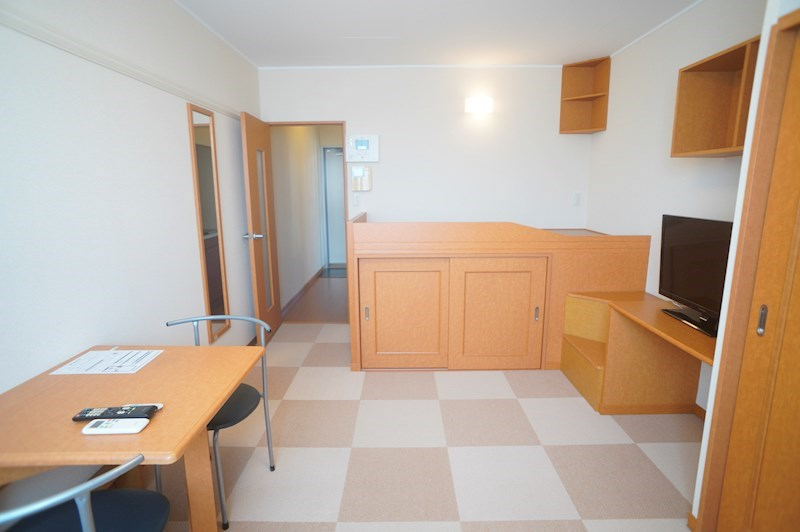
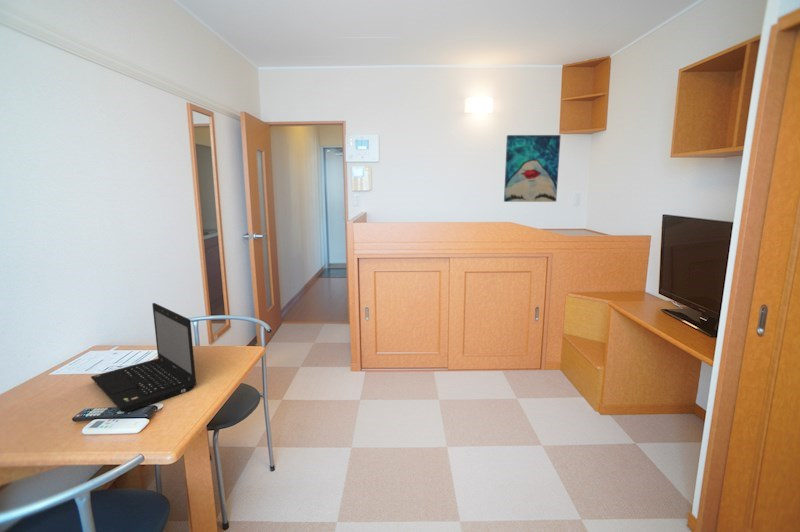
+ laptop [90,302,197,413]
+ wall art [503,134,562,203]
